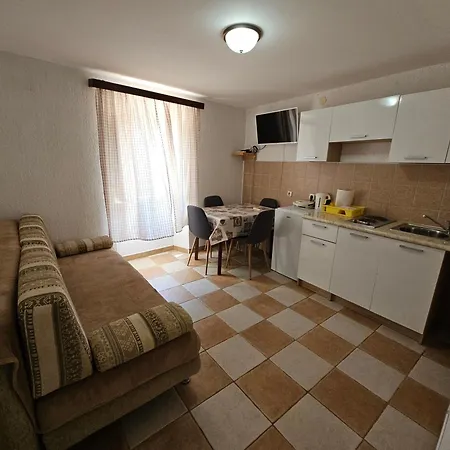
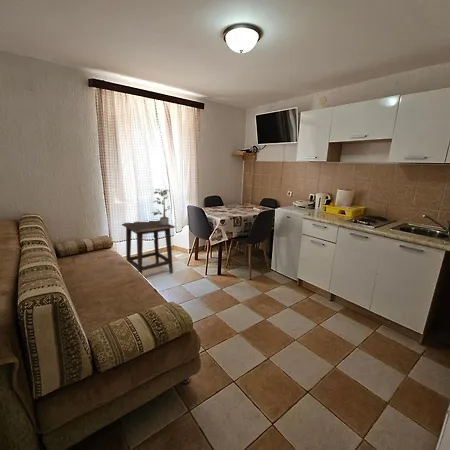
+ potted plant [150,188,172,226]
+ side table [121,219,176,275]
